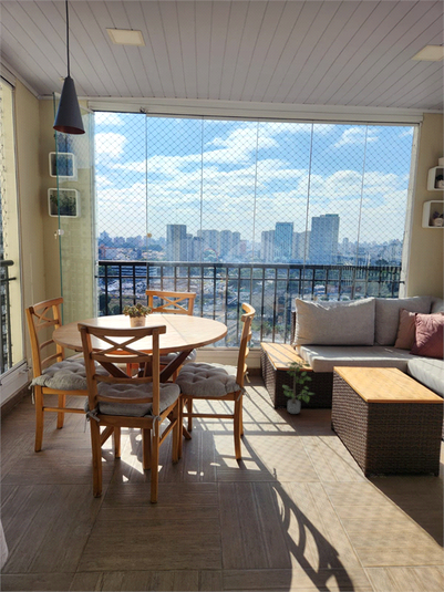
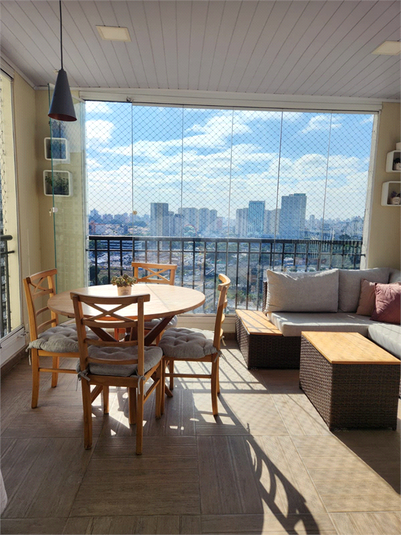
- potted plant [281,359,314,415]
